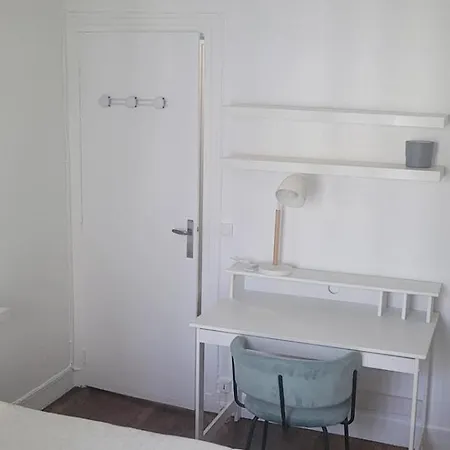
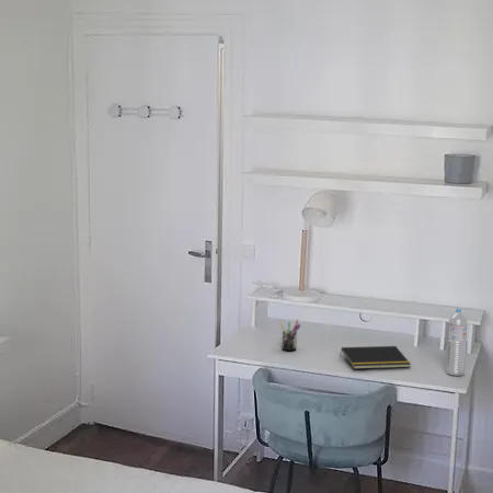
+ pen holder [278,319,301,352]
+ water bottle [445,308,469,377]
+ notepad [339,345,412,370]
